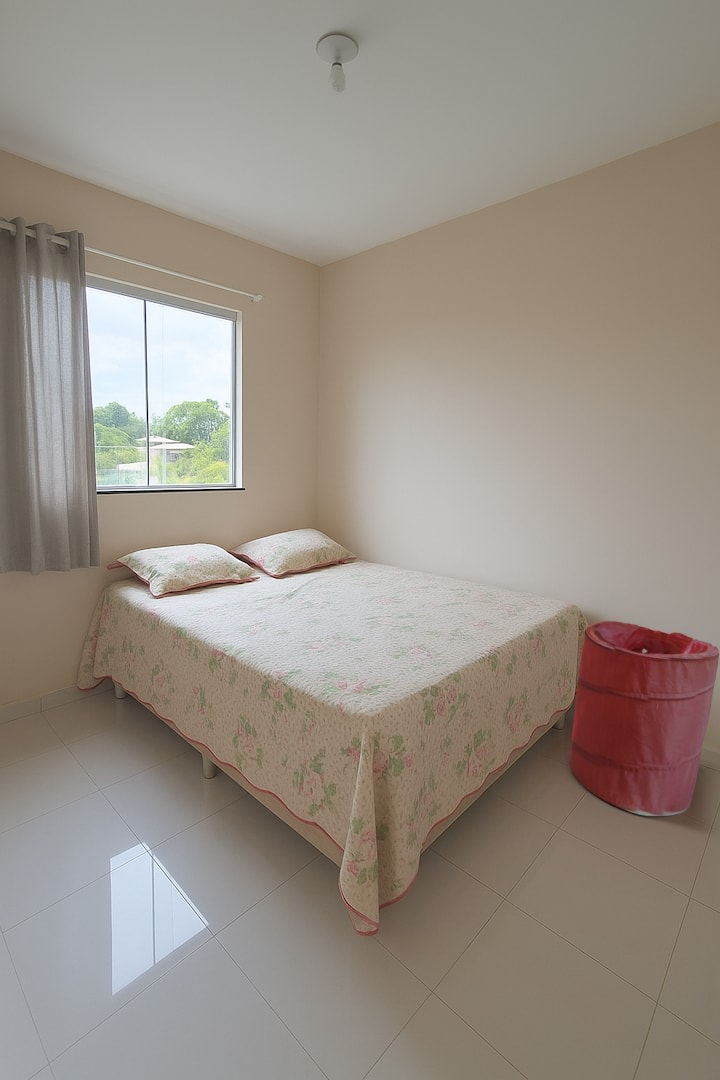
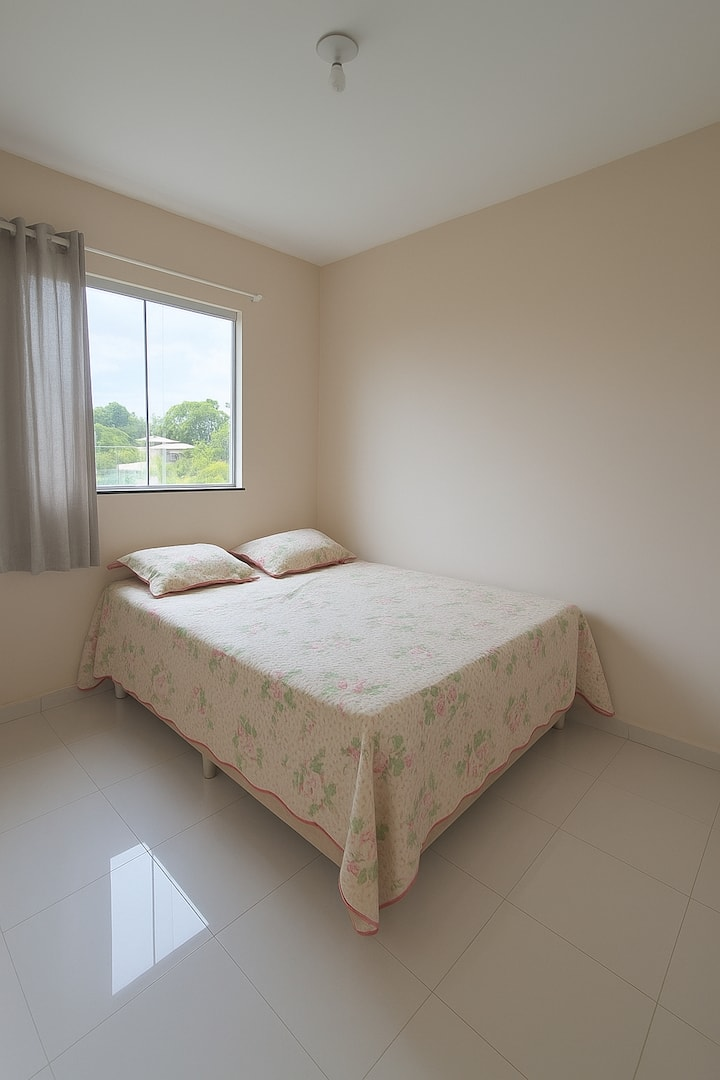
- laundry hamper [569,620,720,817]
